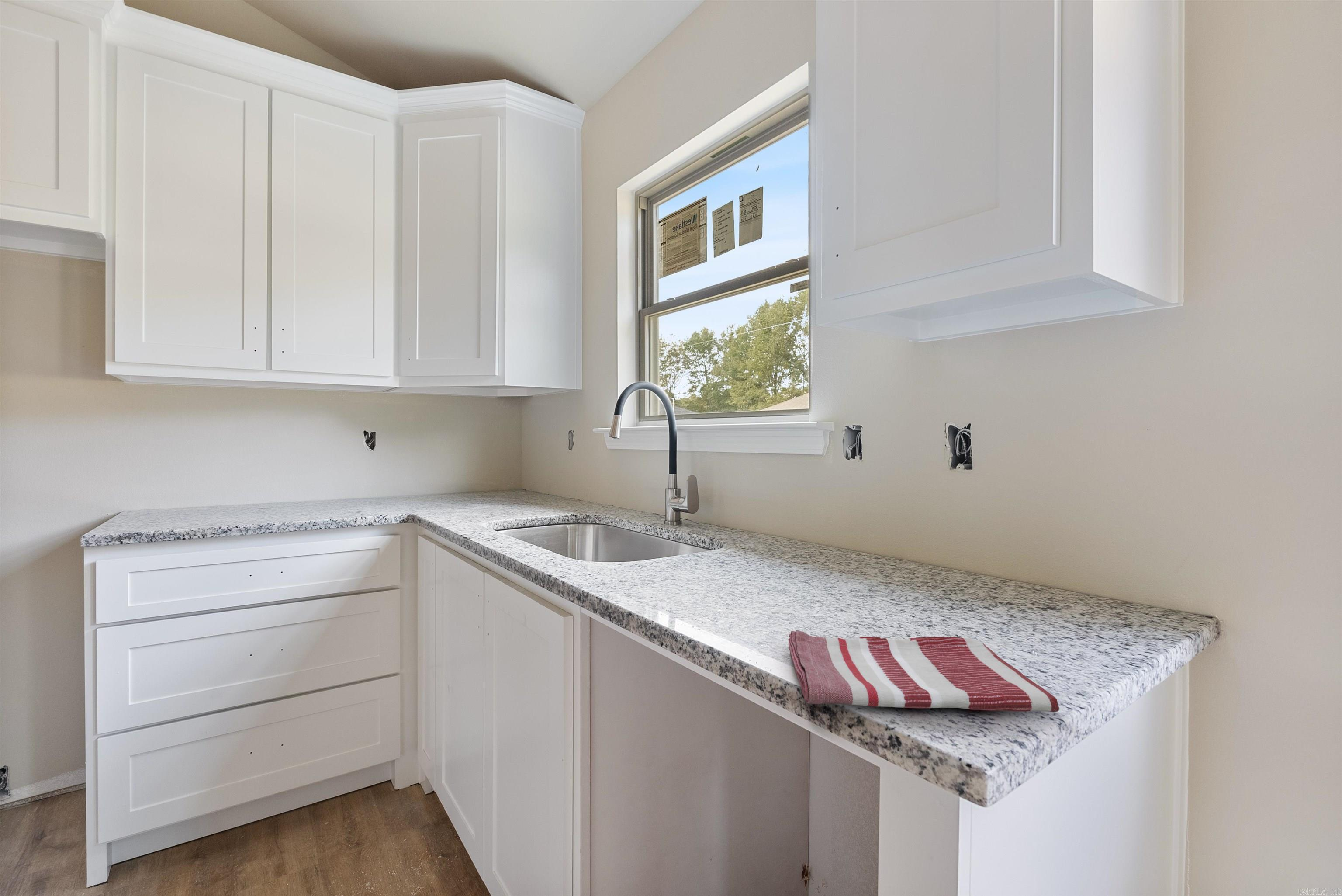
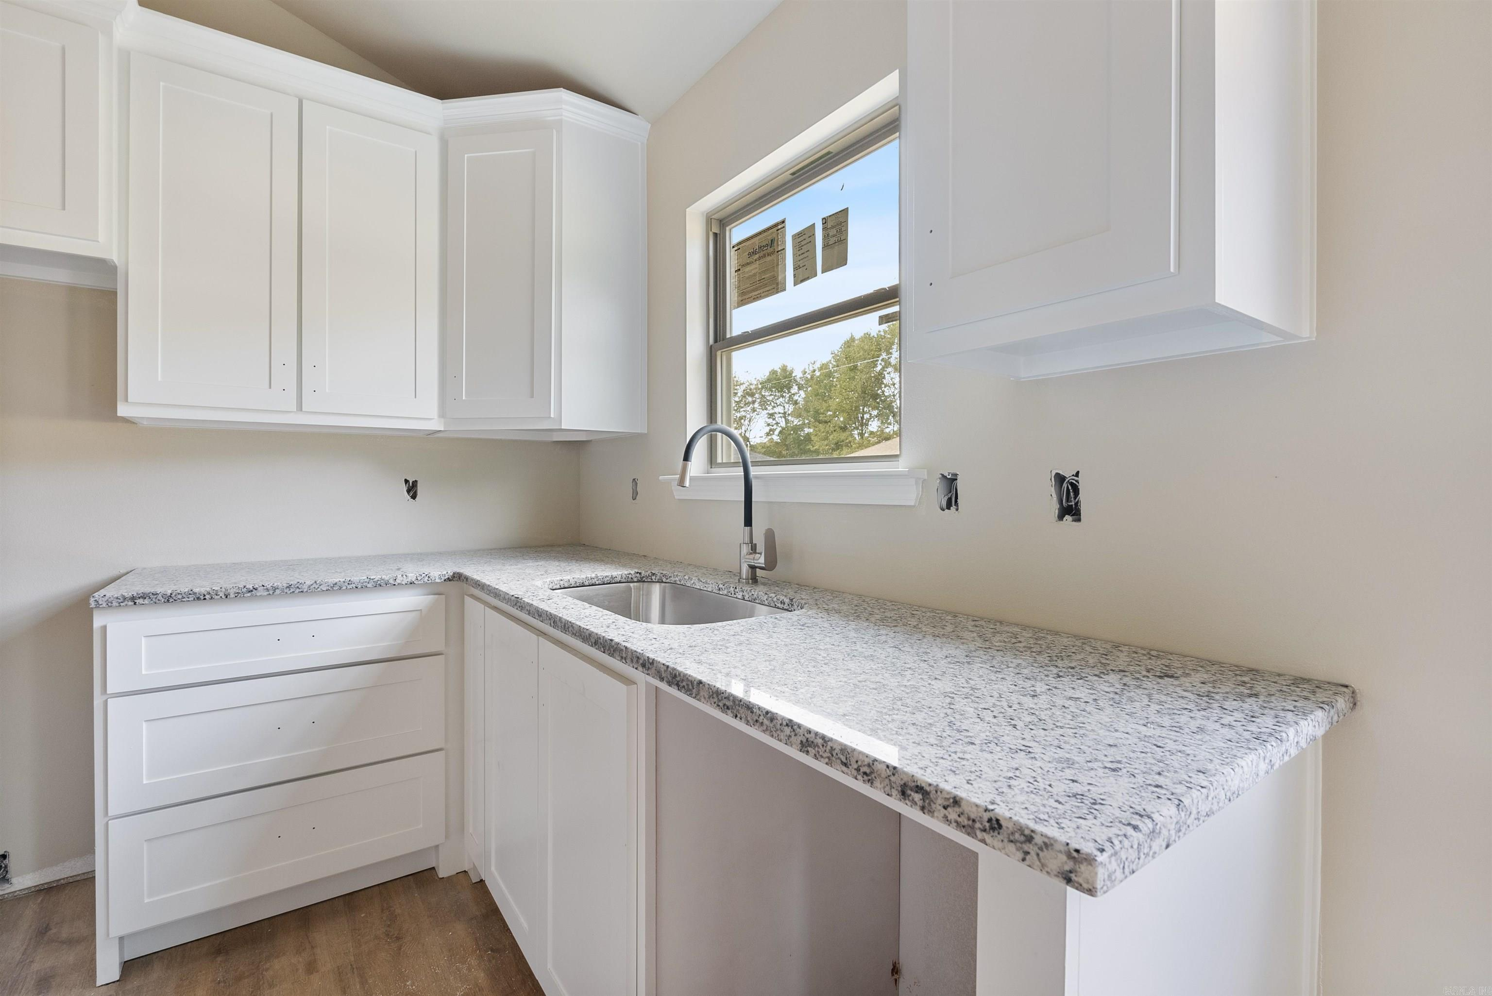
- dish towel [788,630,1060,712]
